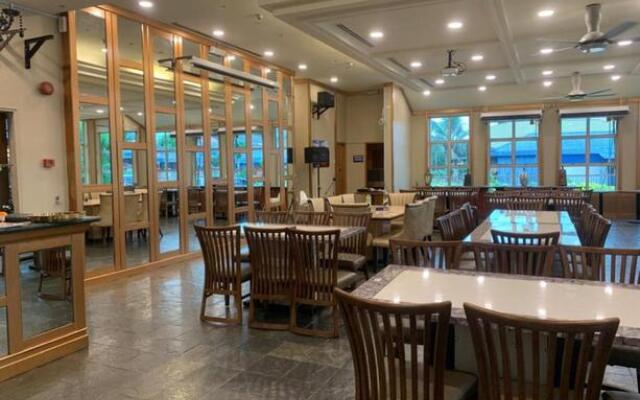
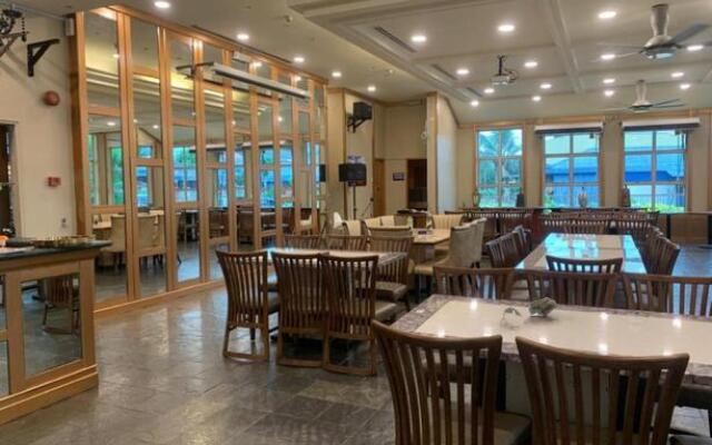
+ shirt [503,297,558,318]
